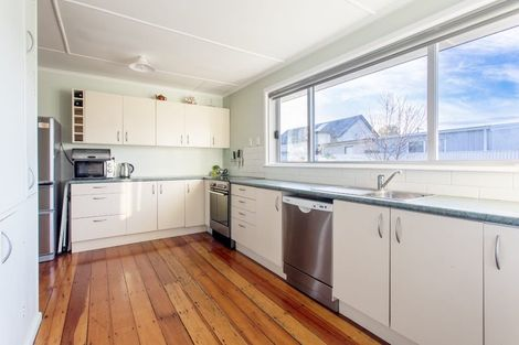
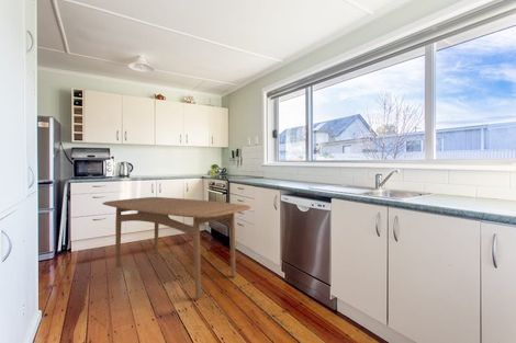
+ dining table [101,196,253,299]
